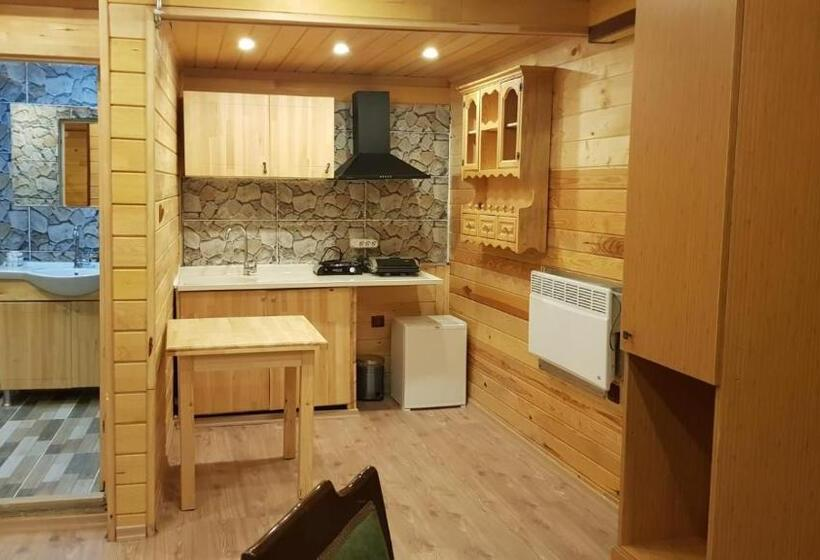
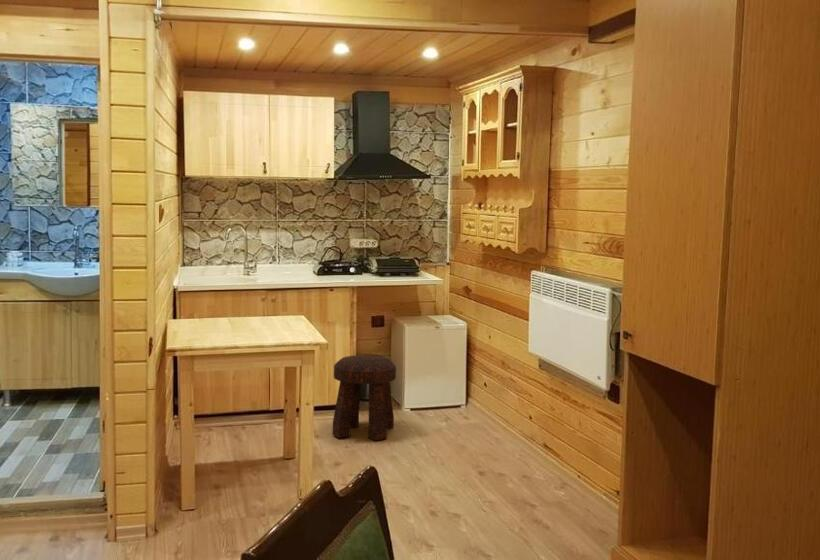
+ stool [332,354,397,442]
